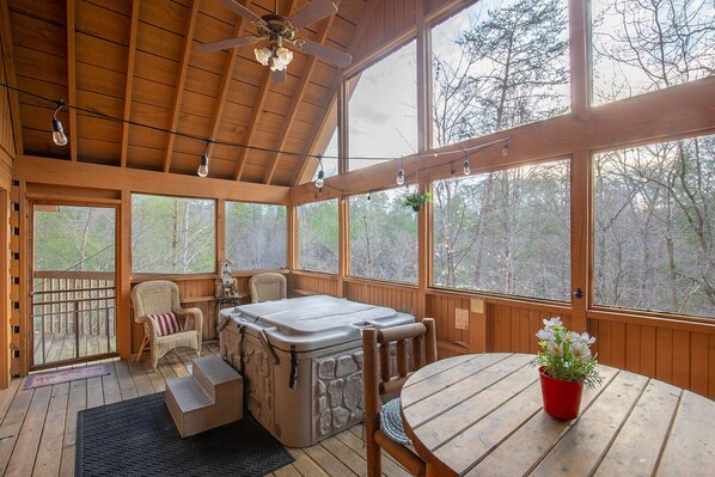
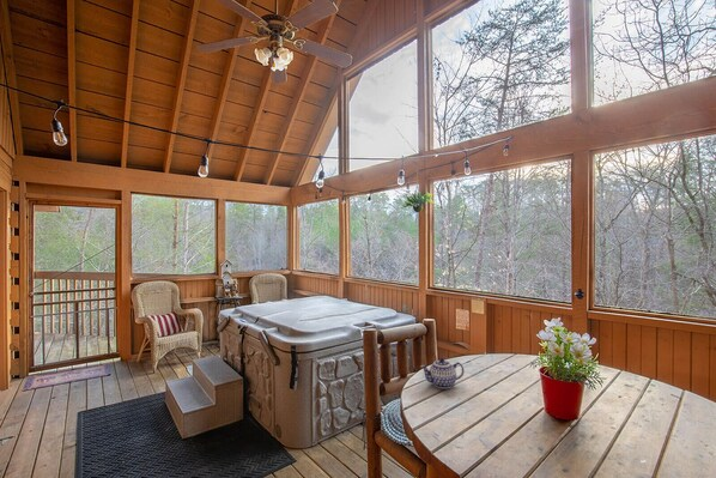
+ teapot [419,357,465,389]
